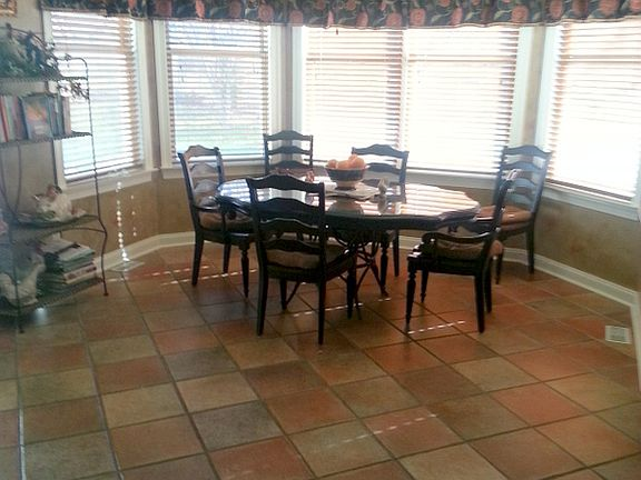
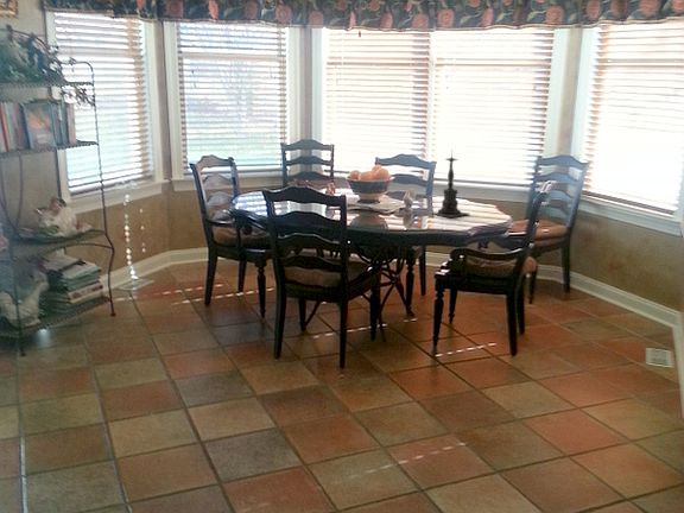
+ candle holder [431,148,469,218]
